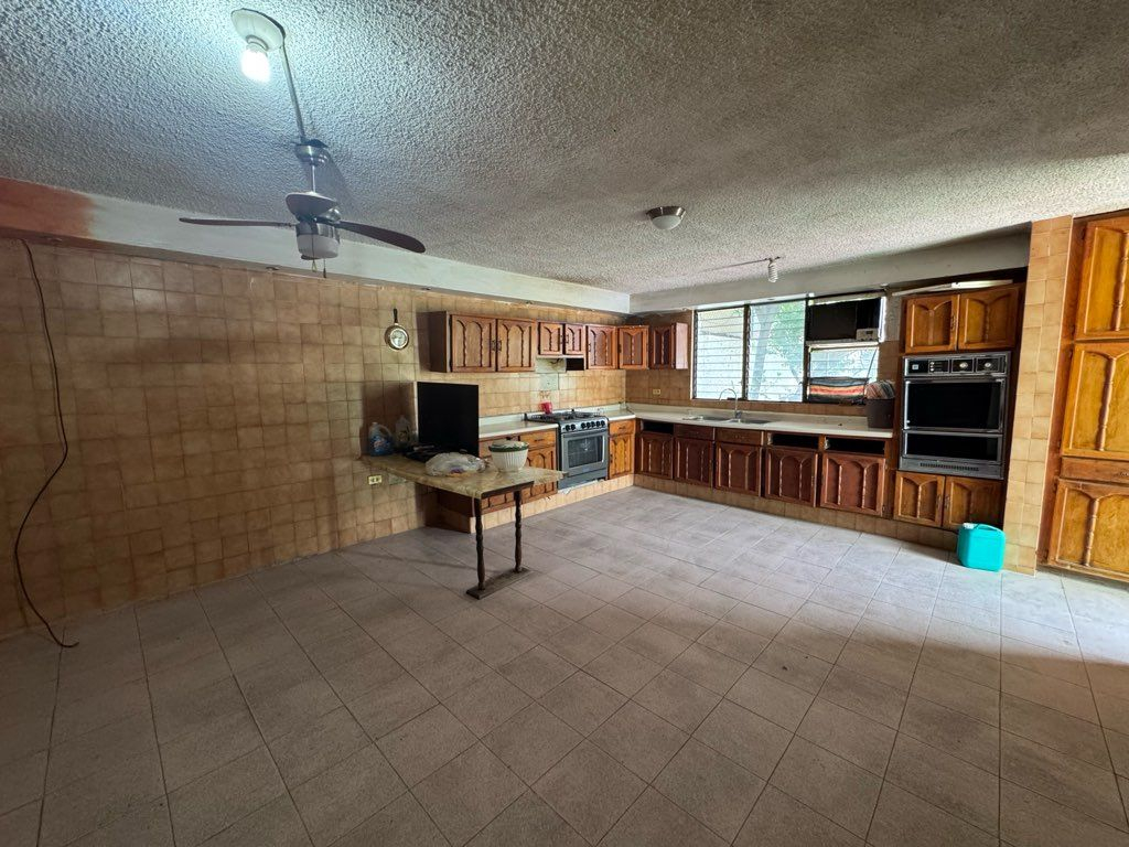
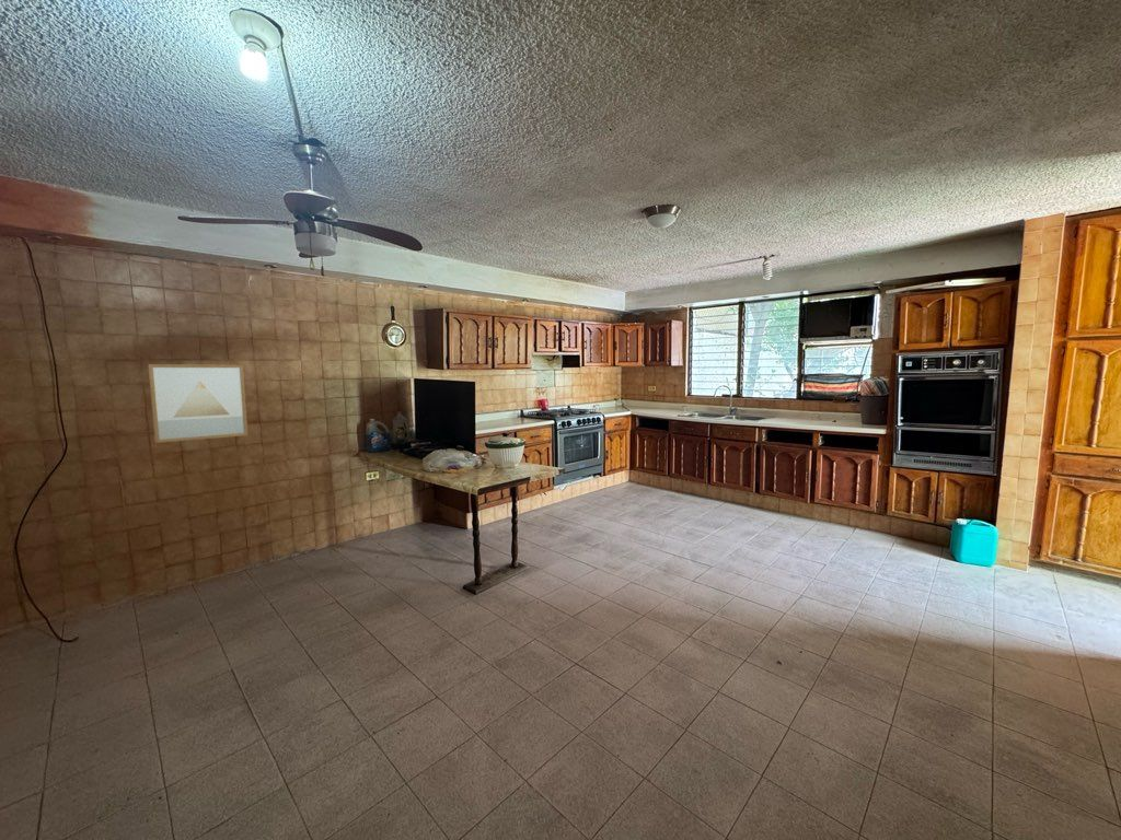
+ wall art [147,363,249,444]
